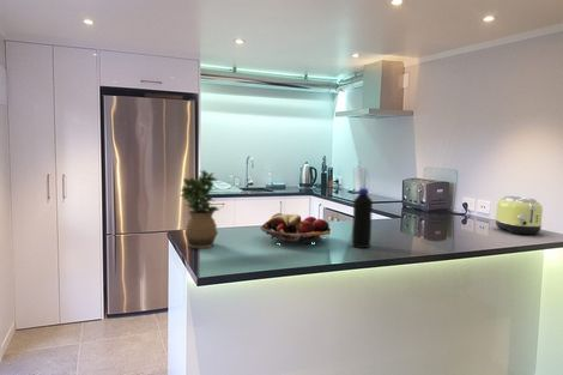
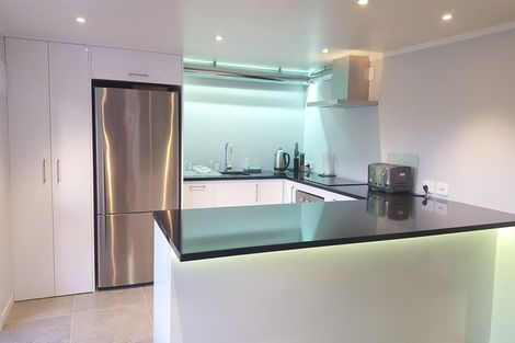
- fruit basket [259,212,332,246]
- potted plant [180,169,220,249]
- bottle [351,187,374,249]
- toaster [495,195,544,236]
